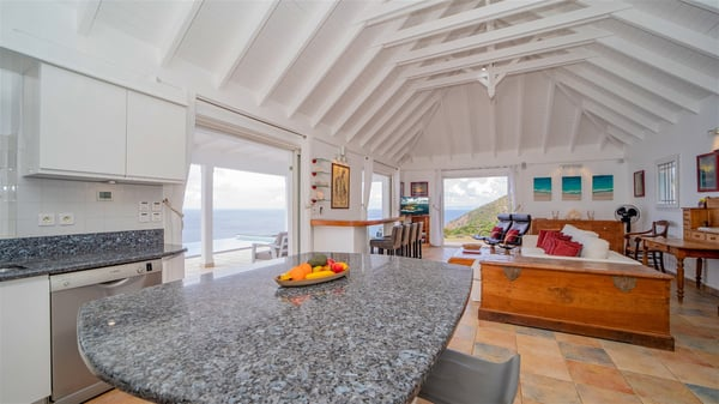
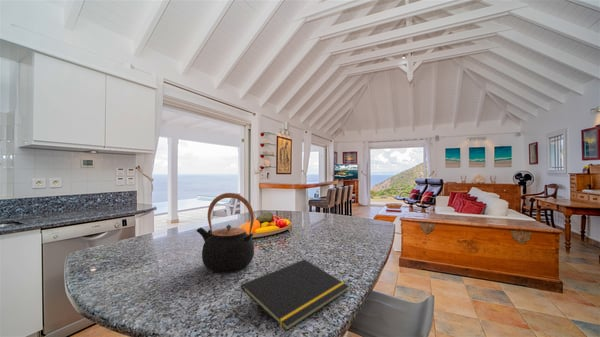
+ teapot [196,192,255,274]
+ notepad [238,258,350,333]
